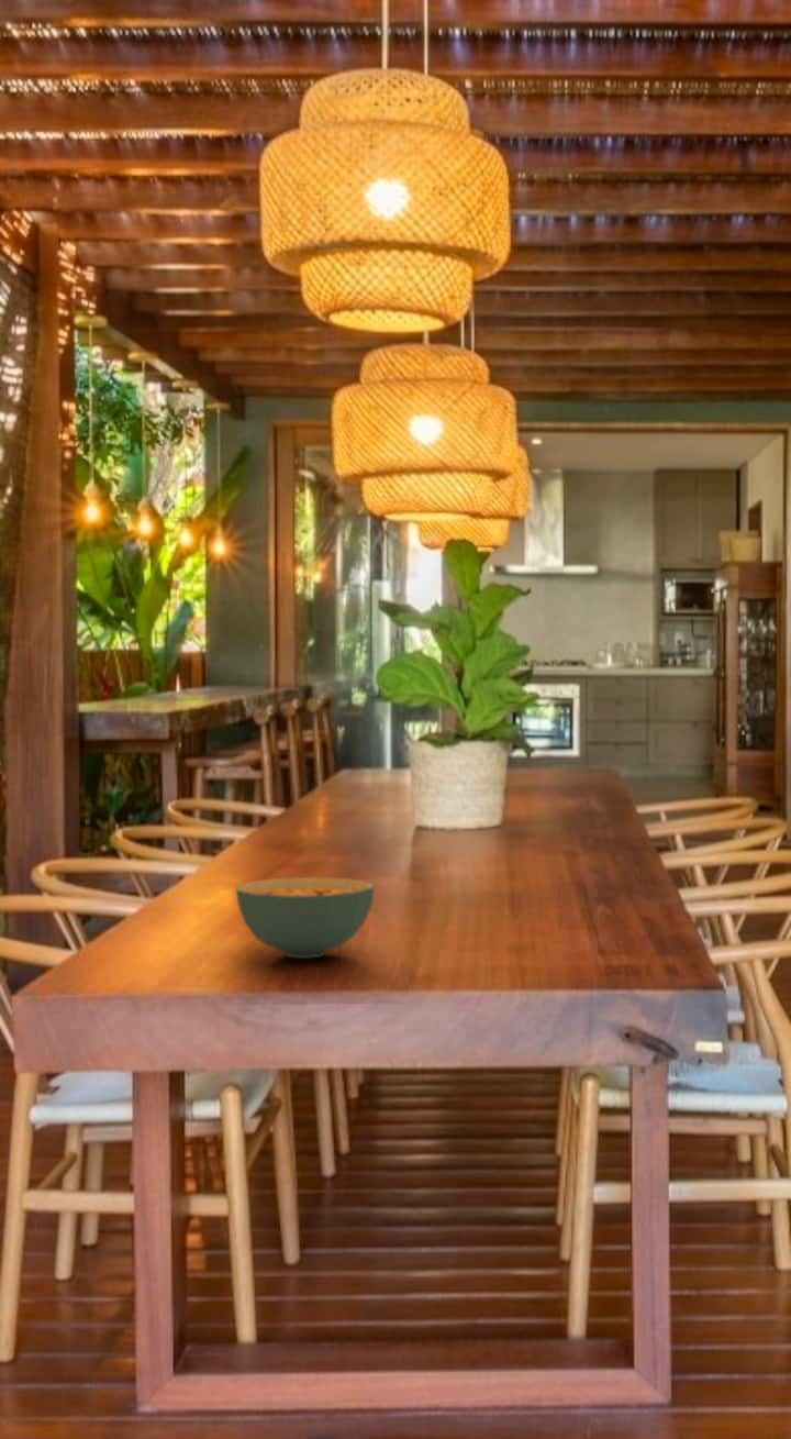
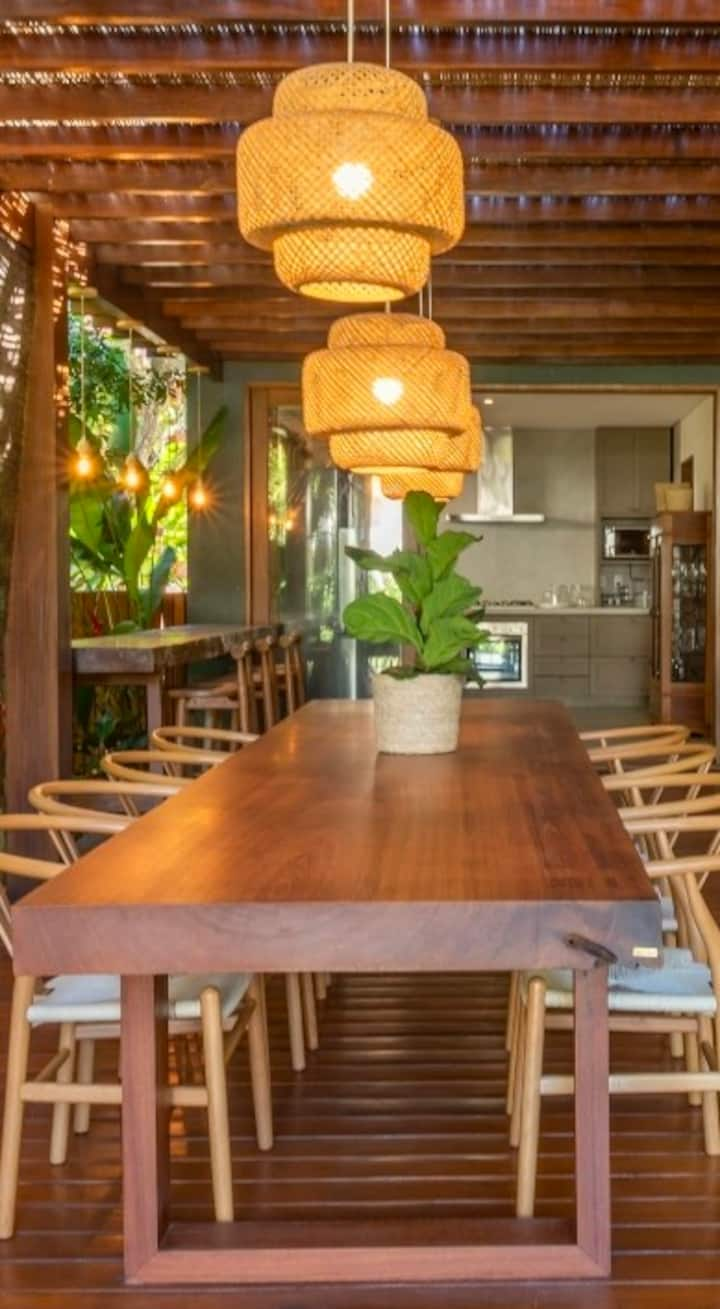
- cereal bowl [234,876,375,960]
